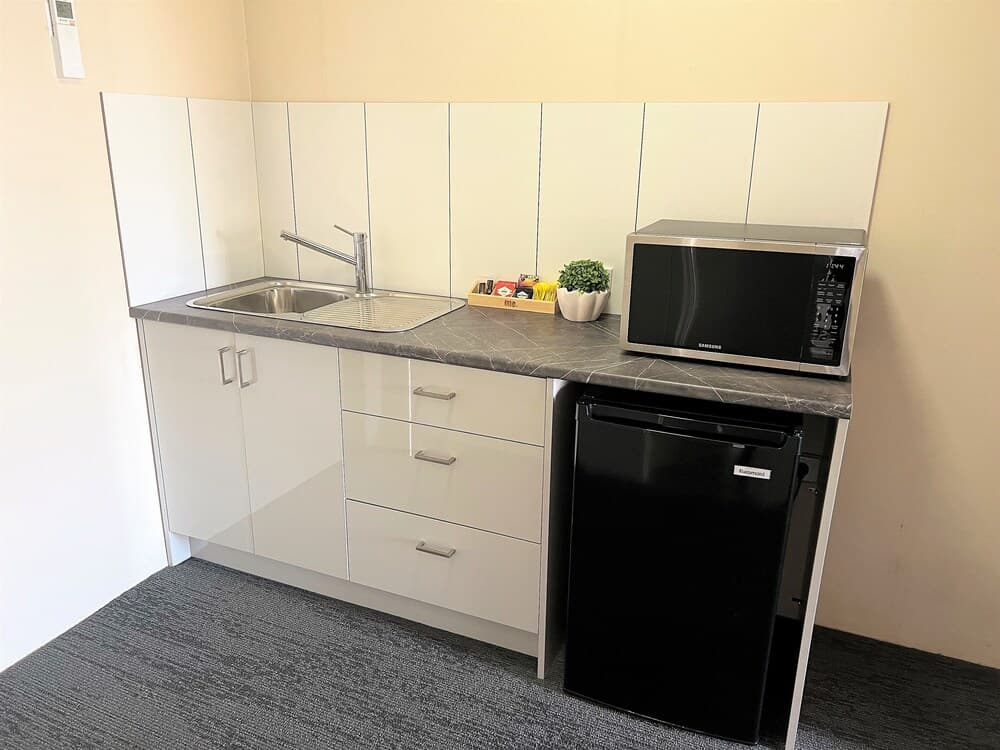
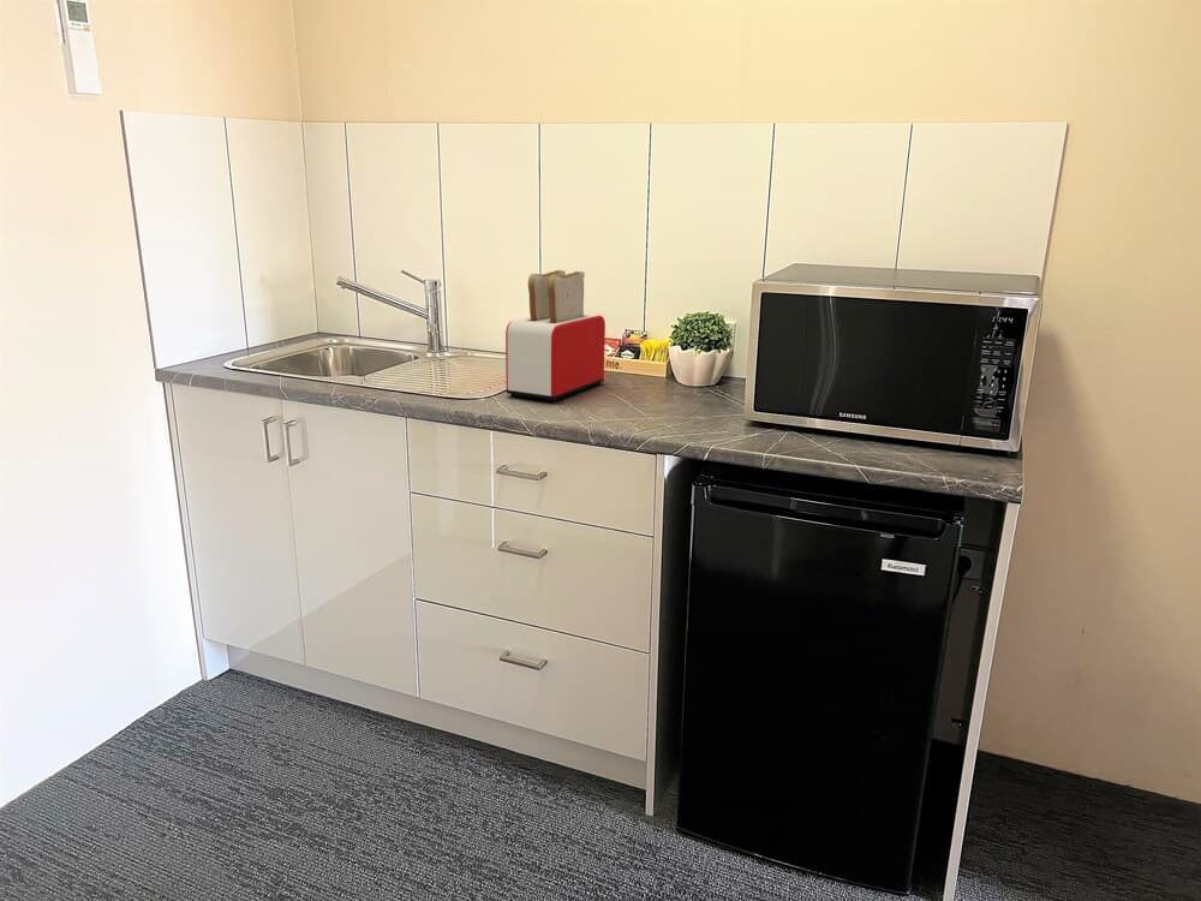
+ toaster [504,269,607,402]
